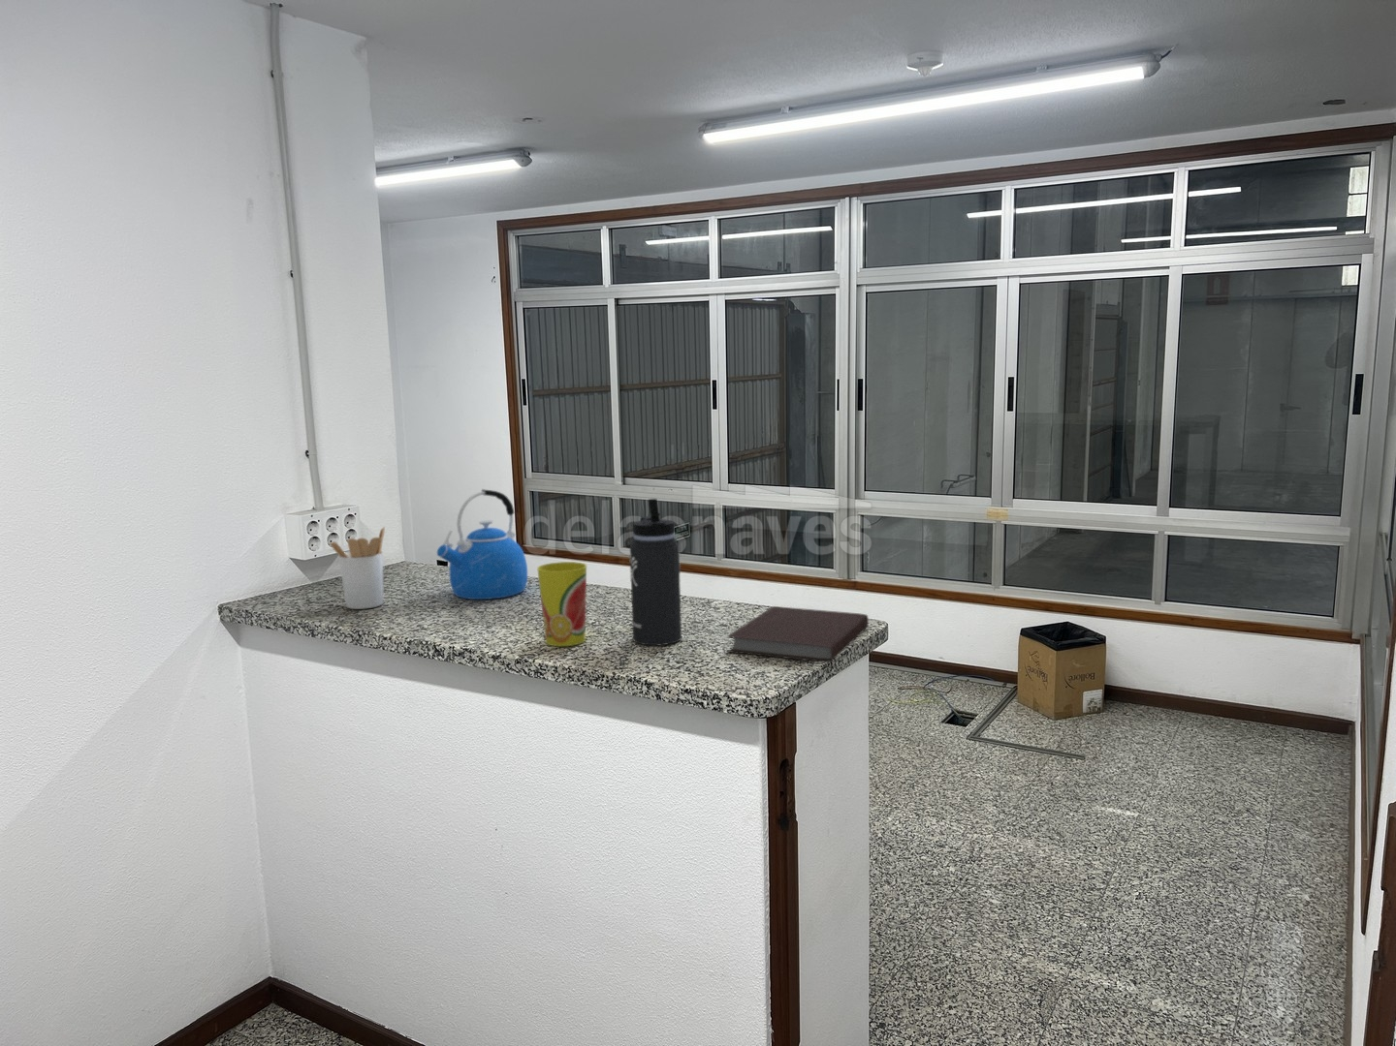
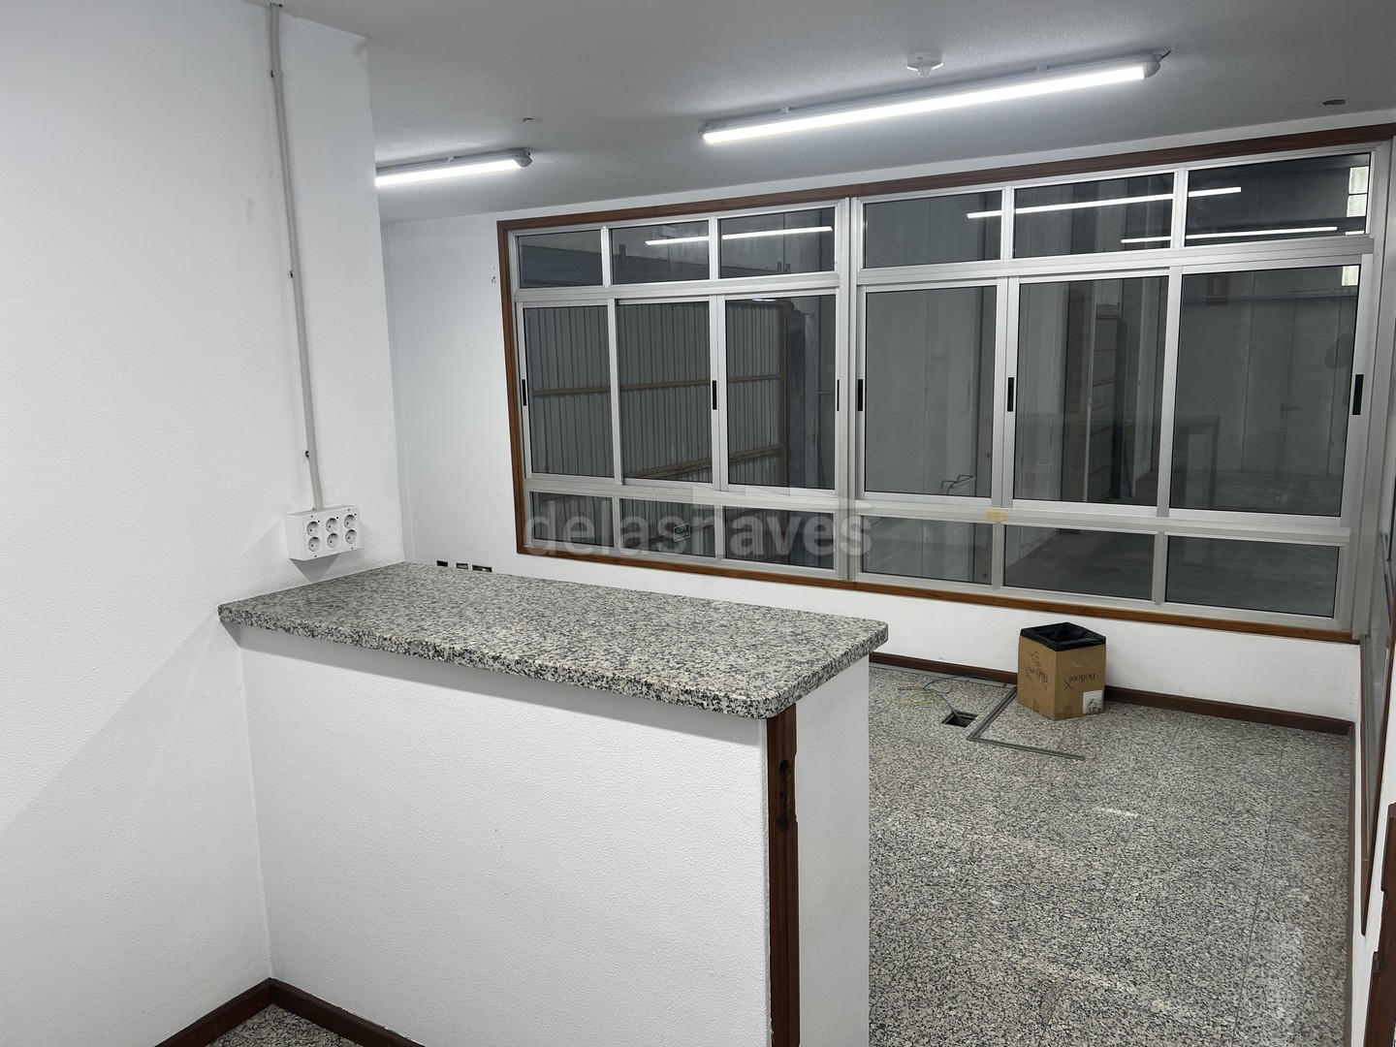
- kettle [436,488,529,601]
- notebook [727,605,869,664]
- thermos bottle [628,498,683,646]
- cup [536,560,587,647]
- utensil holder [328,526,386,610]
